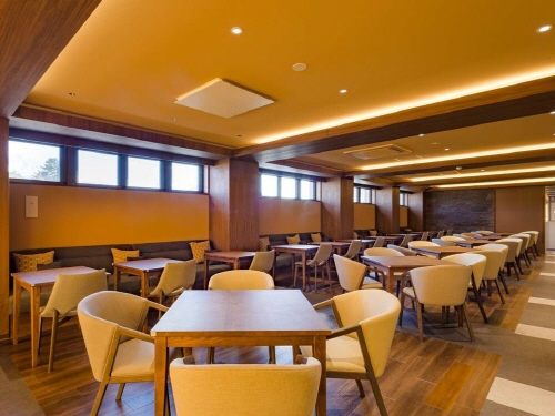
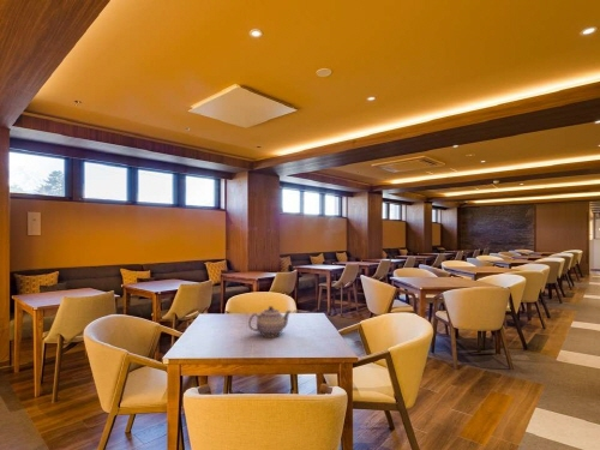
+ teapot [247,305,293,338]
